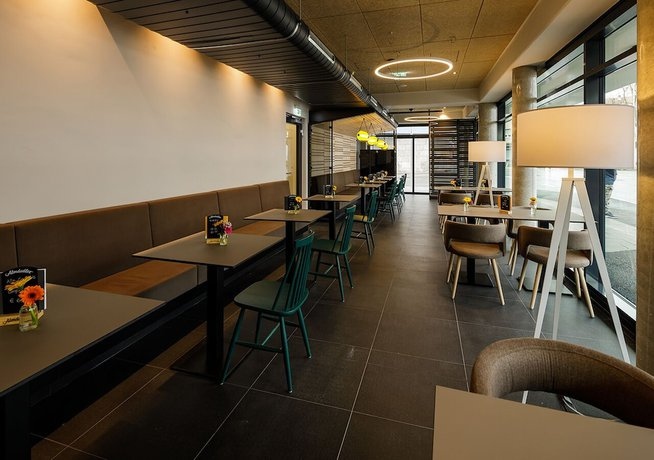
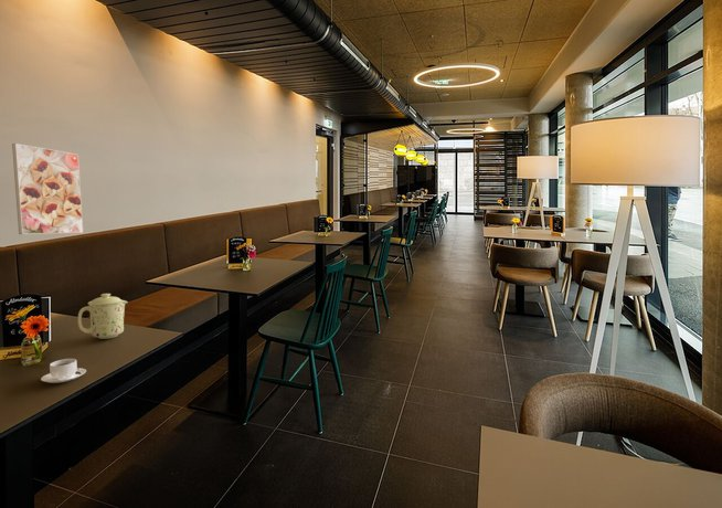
+ coffee cup [40,358,87,384]
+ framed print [11,142,84,235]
+ mug [77,293,129,340]
